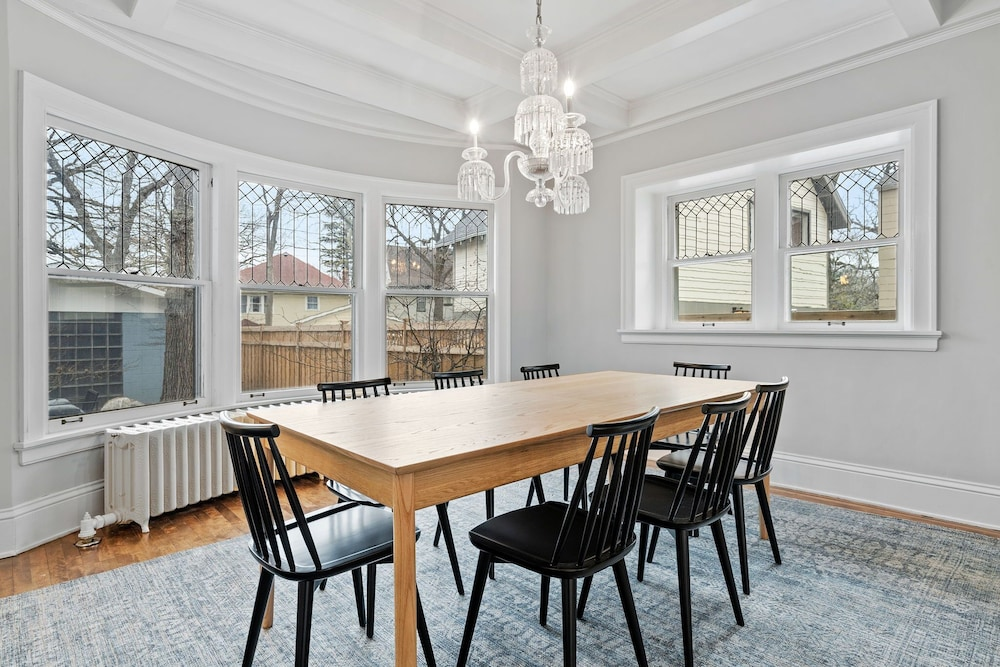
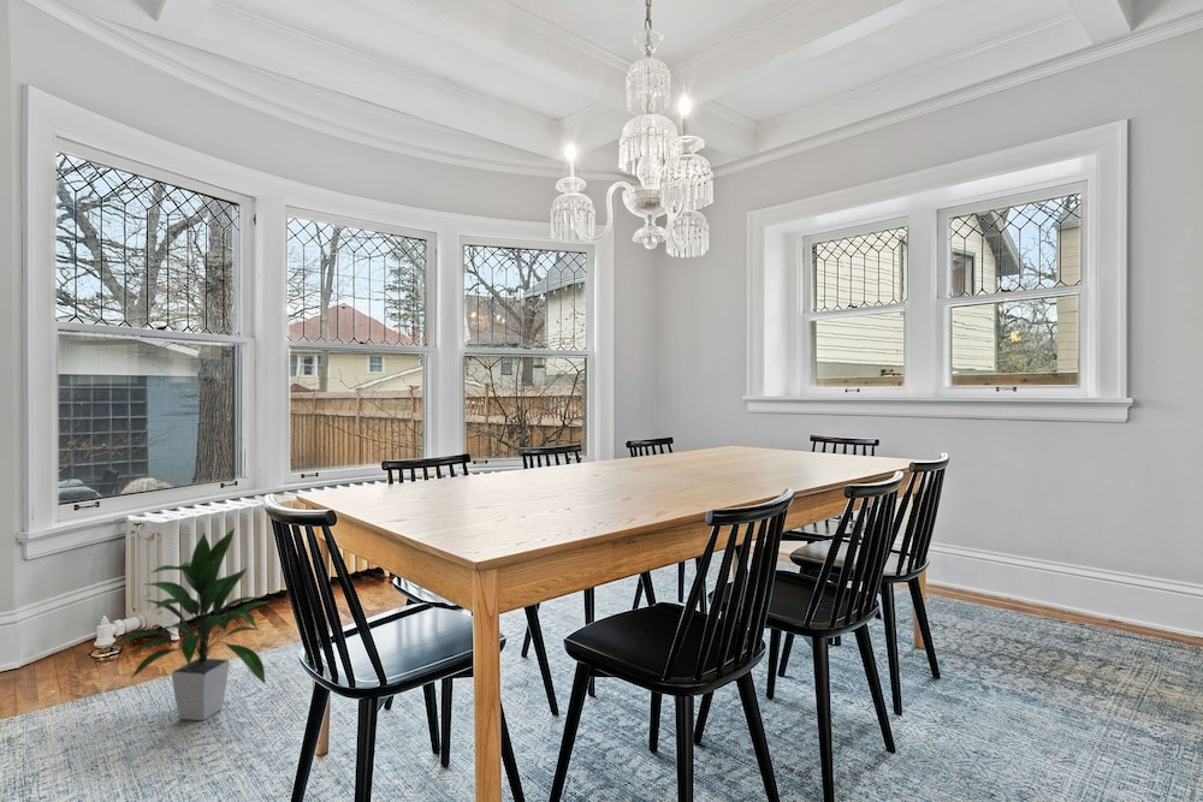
+ indoor plant [108,525,269,721]
